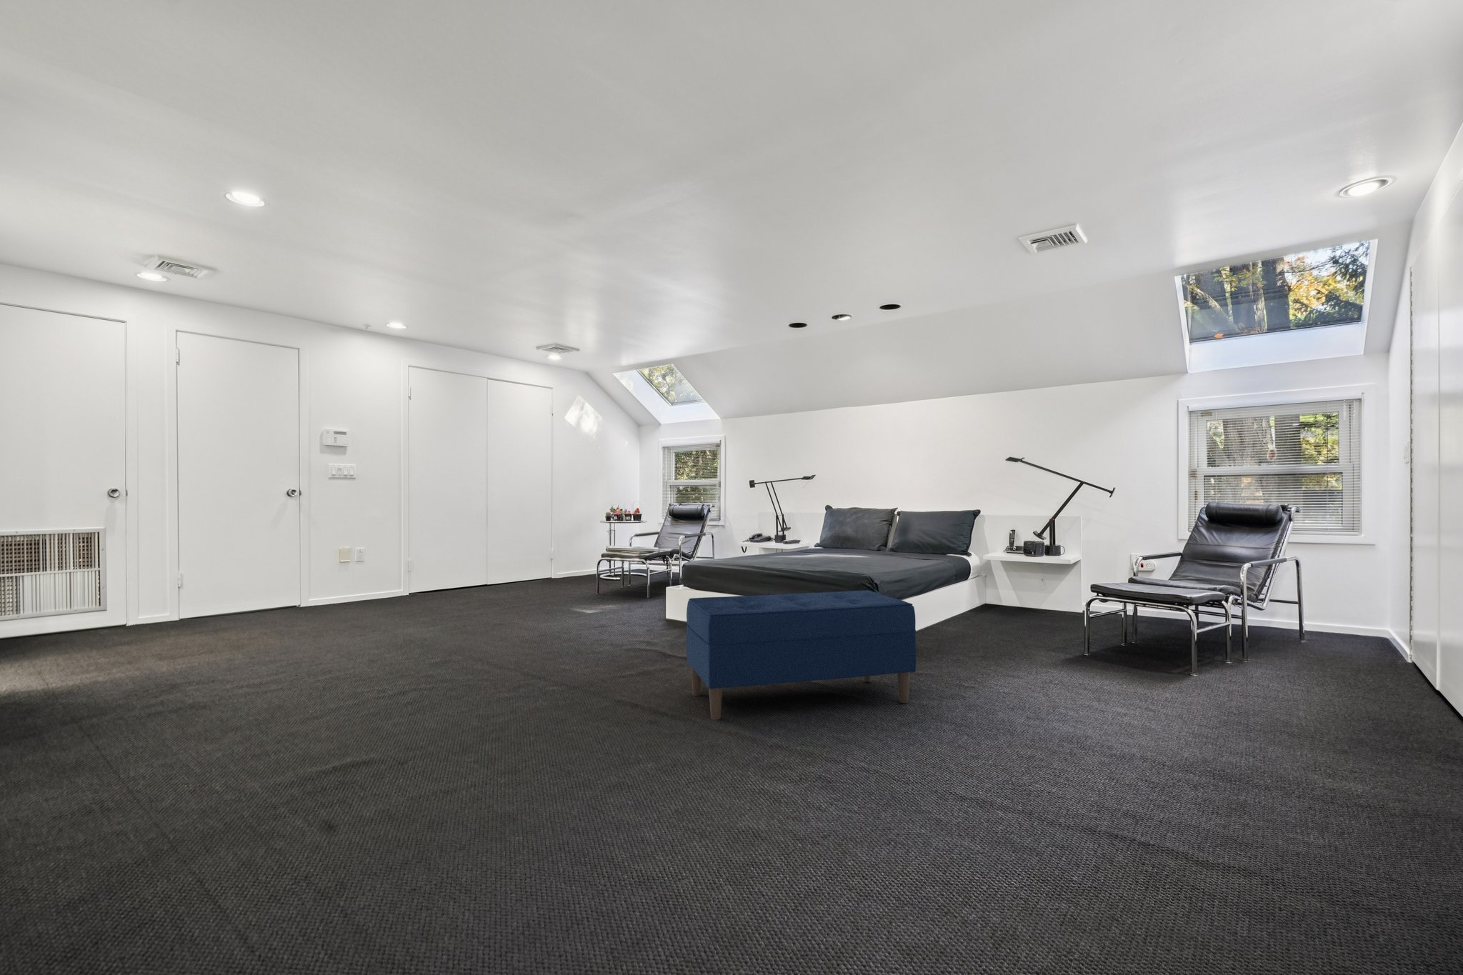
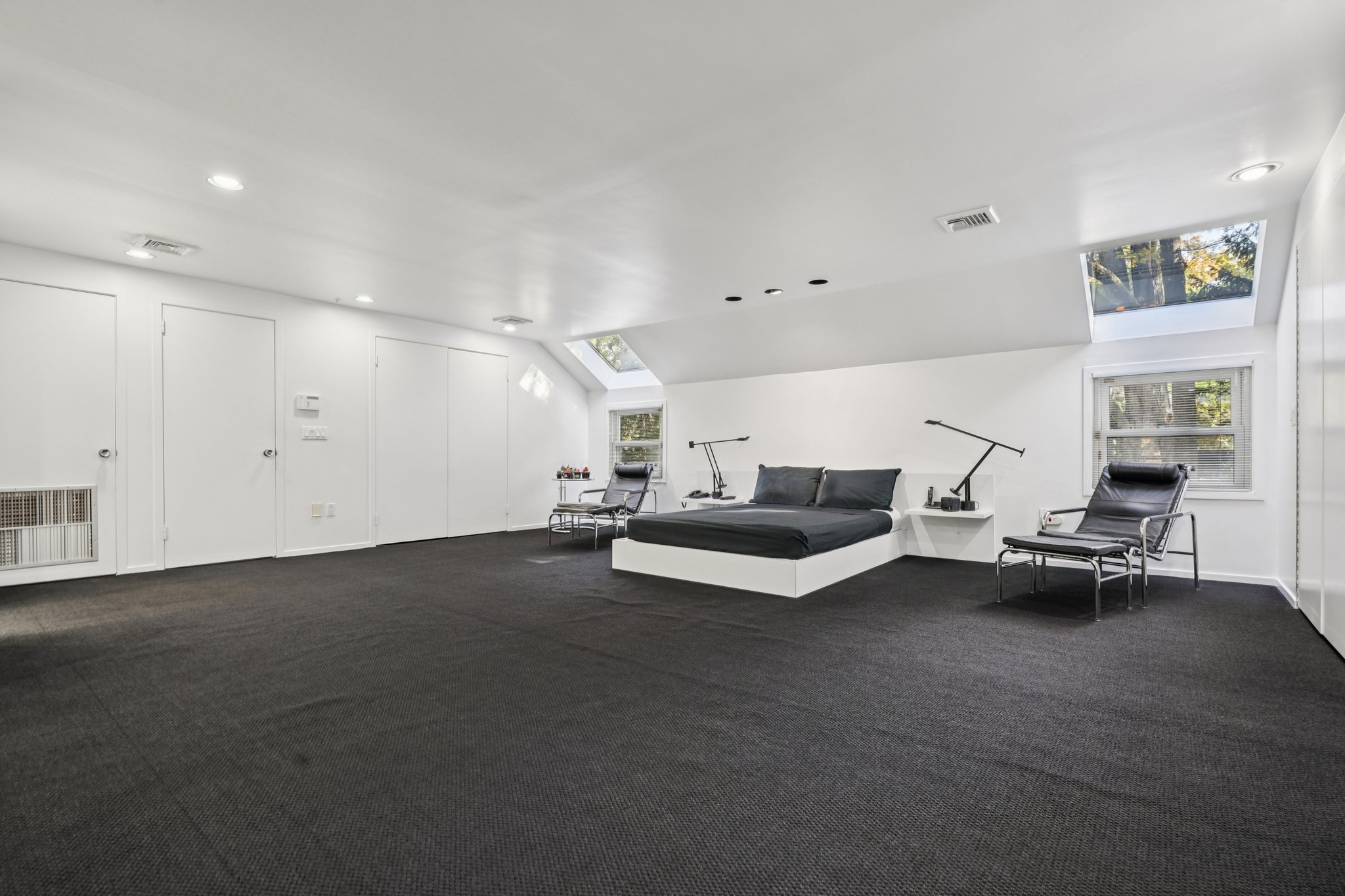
- bench [685,590,917,720]
